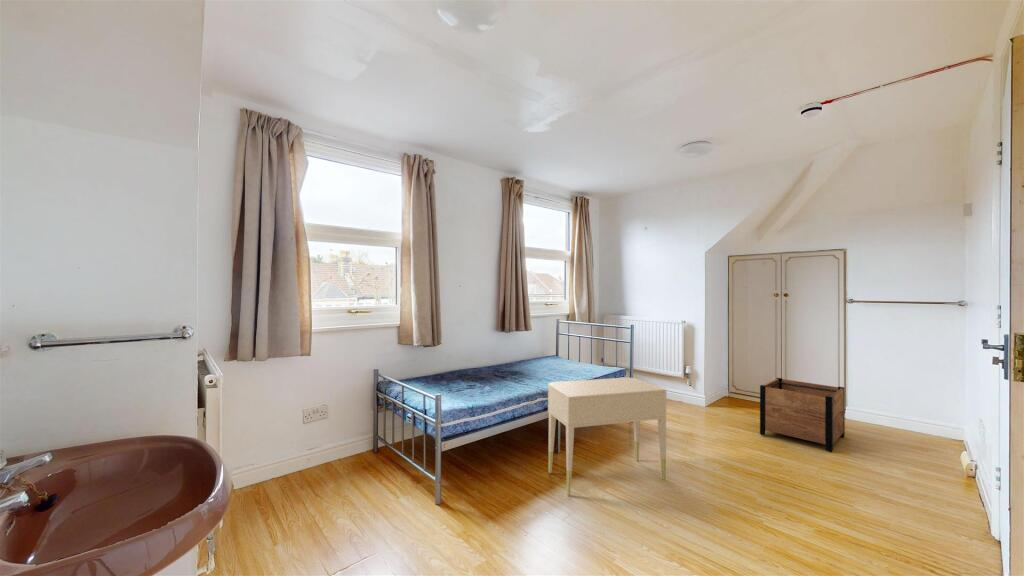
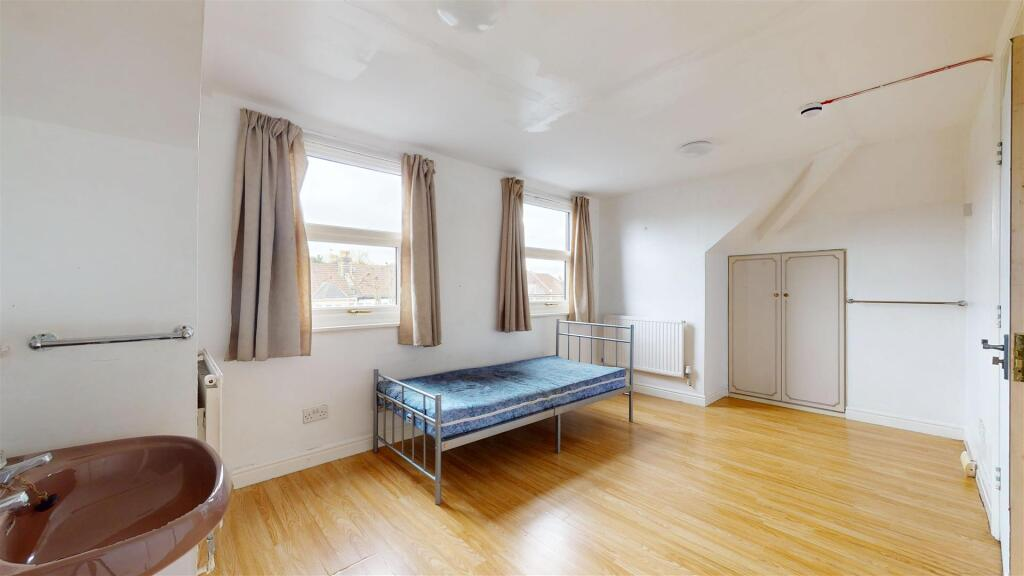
- nightstand [547,377,667,496]
- planter [759,377,846,453]
